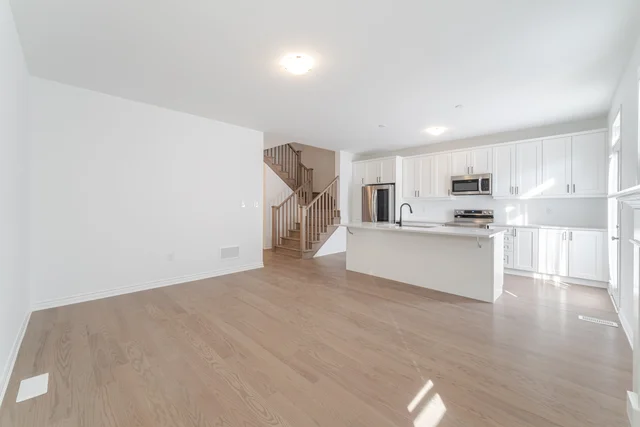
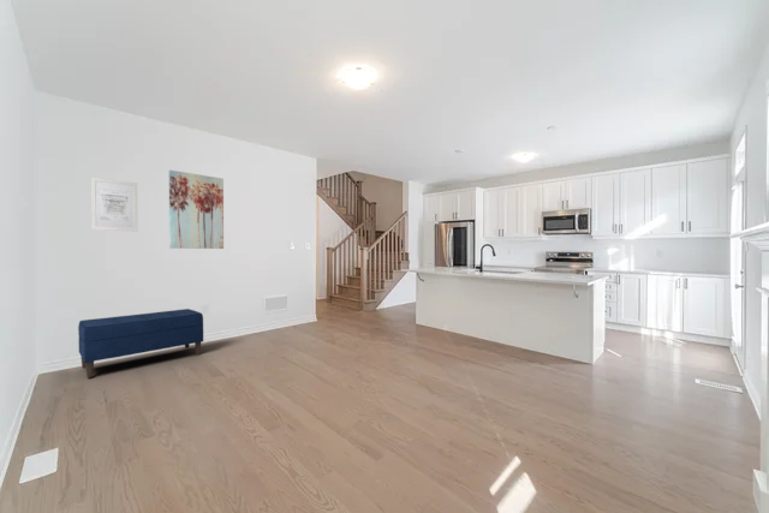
+ wall art [168,169,225,250]
+ wall art [90,177,138,233]
+ bench [77,308,204,378]
